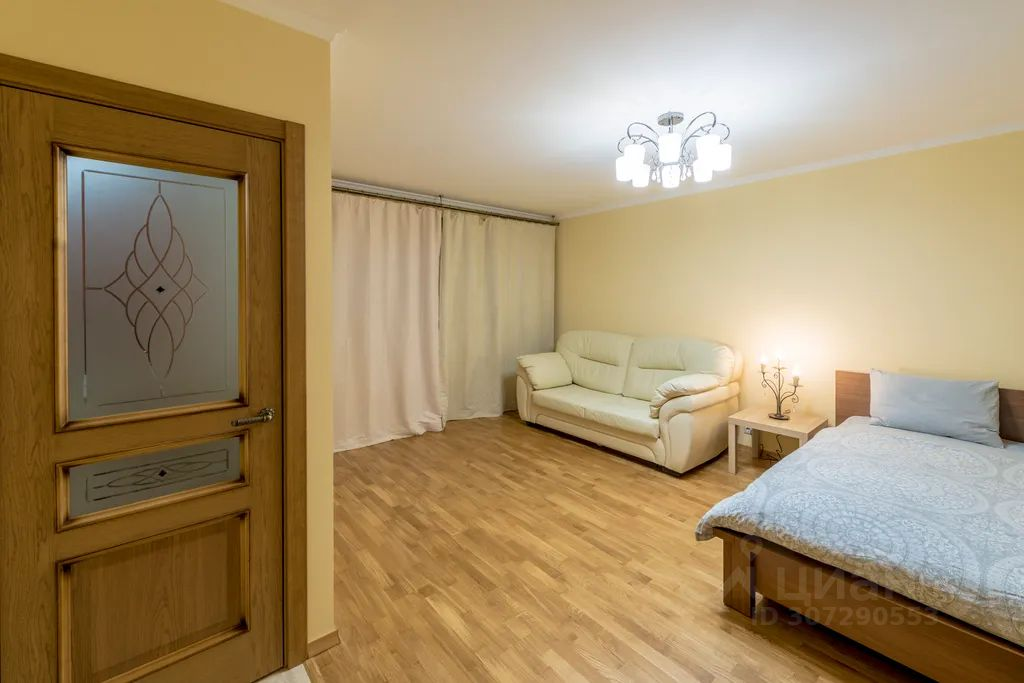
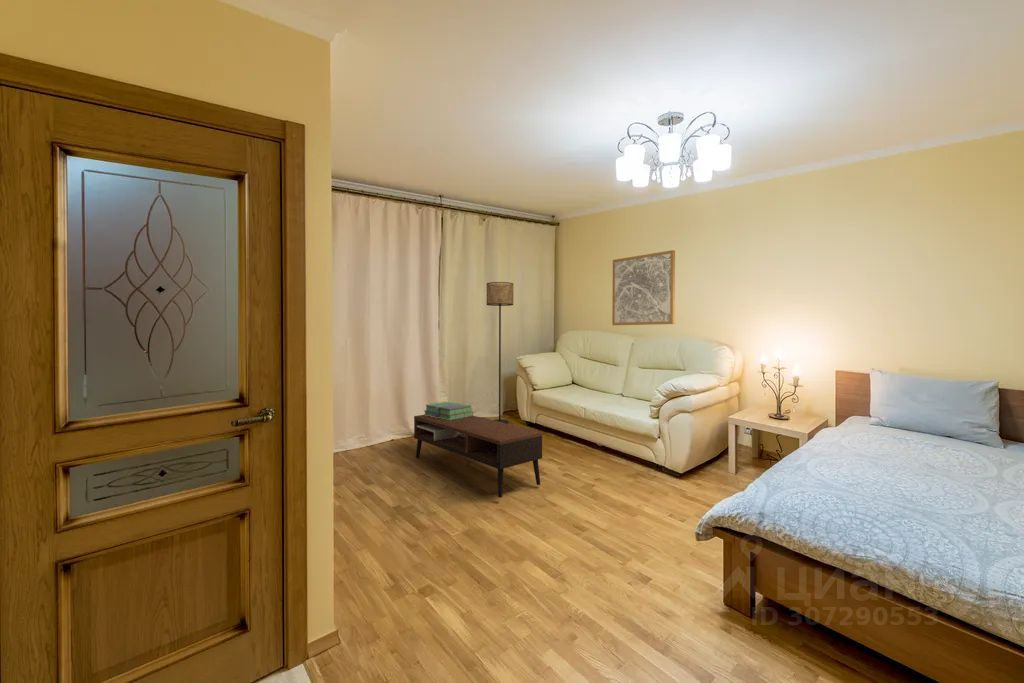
+ wall art [611,249,676,326]
+ stack of books [423,401,474,420]
+ floor lamp [485,281,514,424]
+ coffee table [413,414,543,498]
